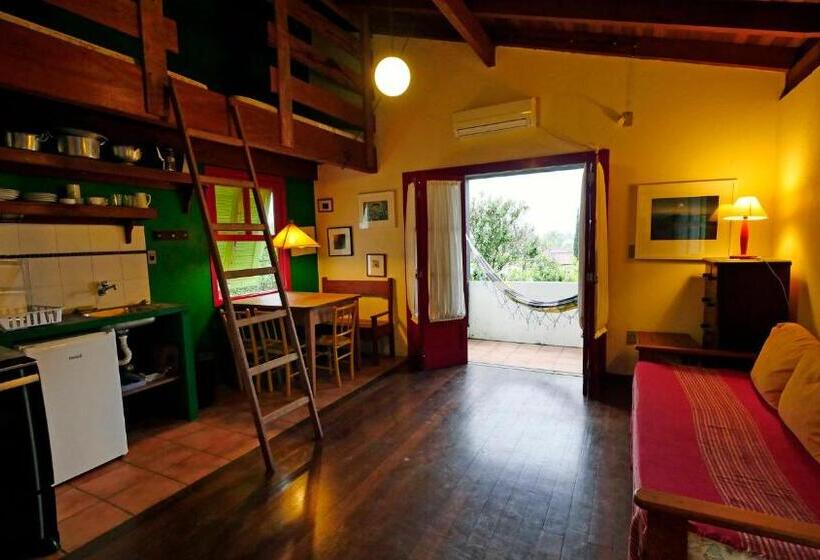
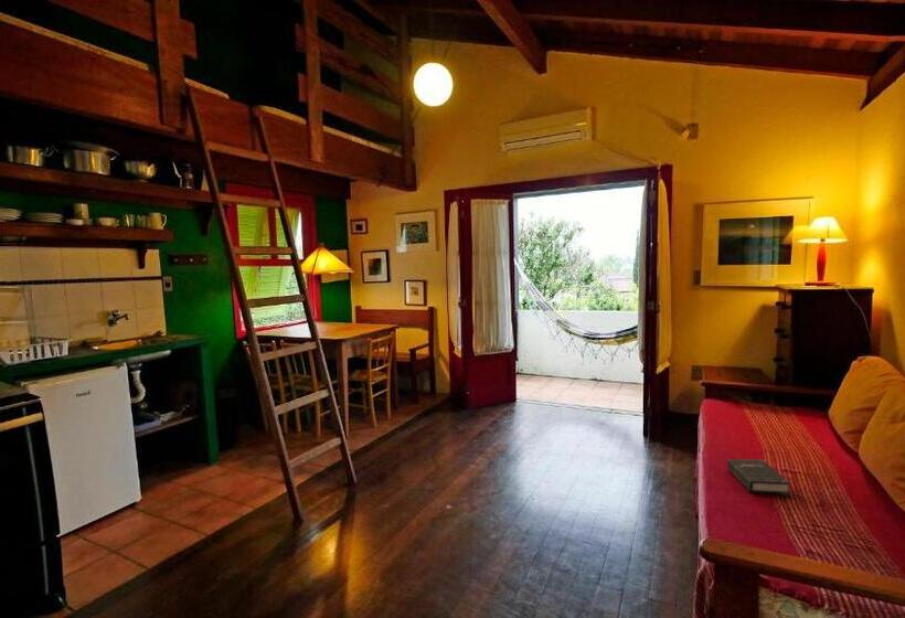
+ hardback book [726,458,791,497]
